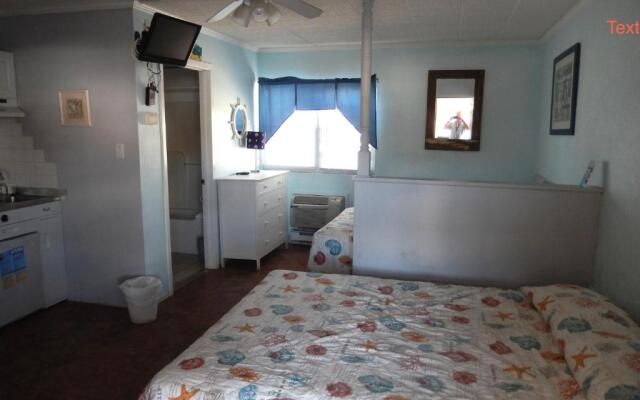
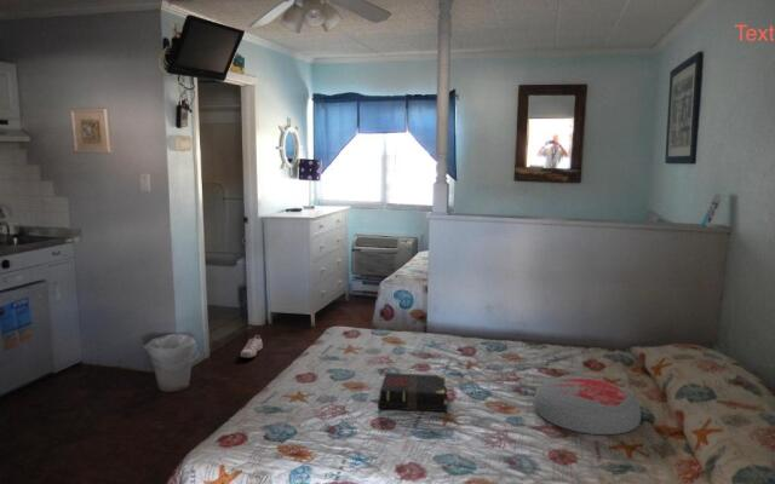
+ cushion [533,375,642,436]
+ shoe [240,334,264,359]
+ book [377,371,448,413]
